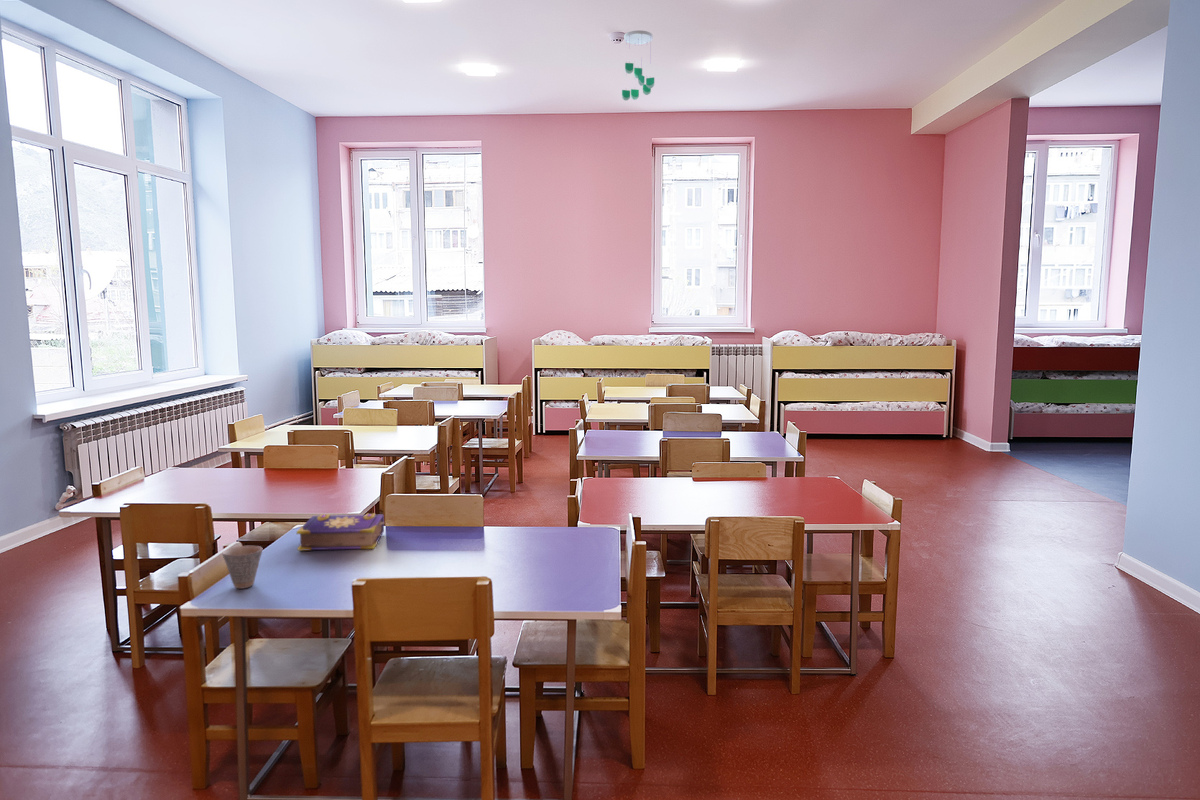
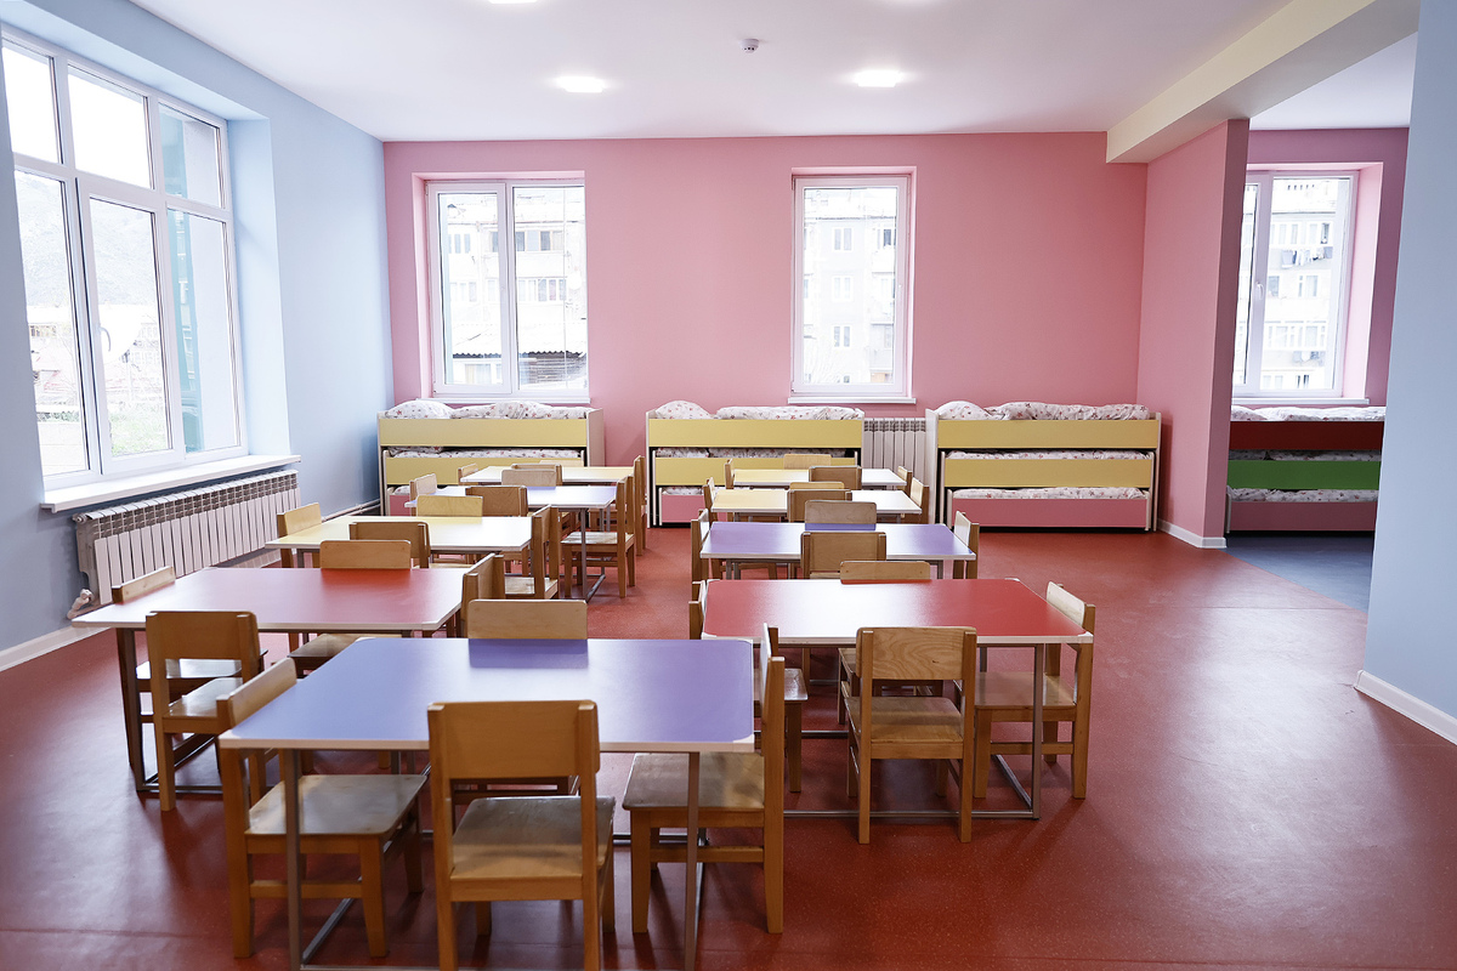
- cup [221,545,263,589]
- ceiling mobile [621,29,655,102]
- book [295,512,386,552]
